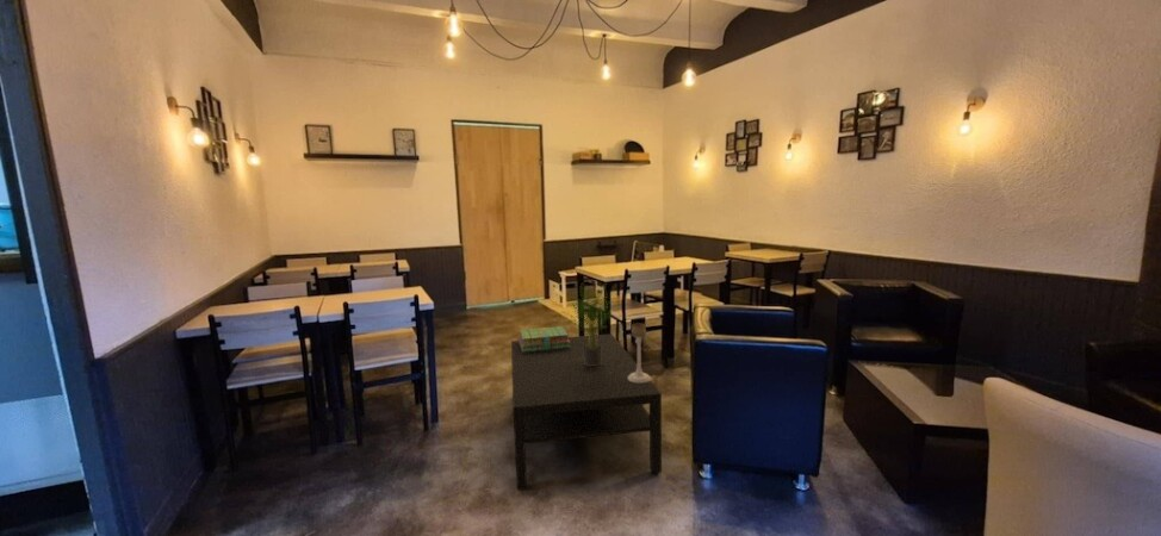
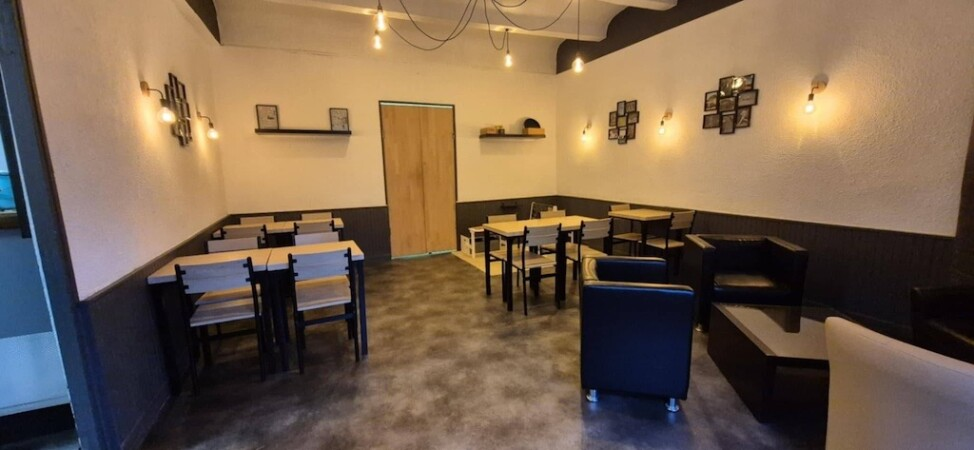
- candle holder [628,322,652,382]
- coffee table [510,334,663,491]
- stack of books [517,325,571,353]
- potted plant [559,283,615,366]
